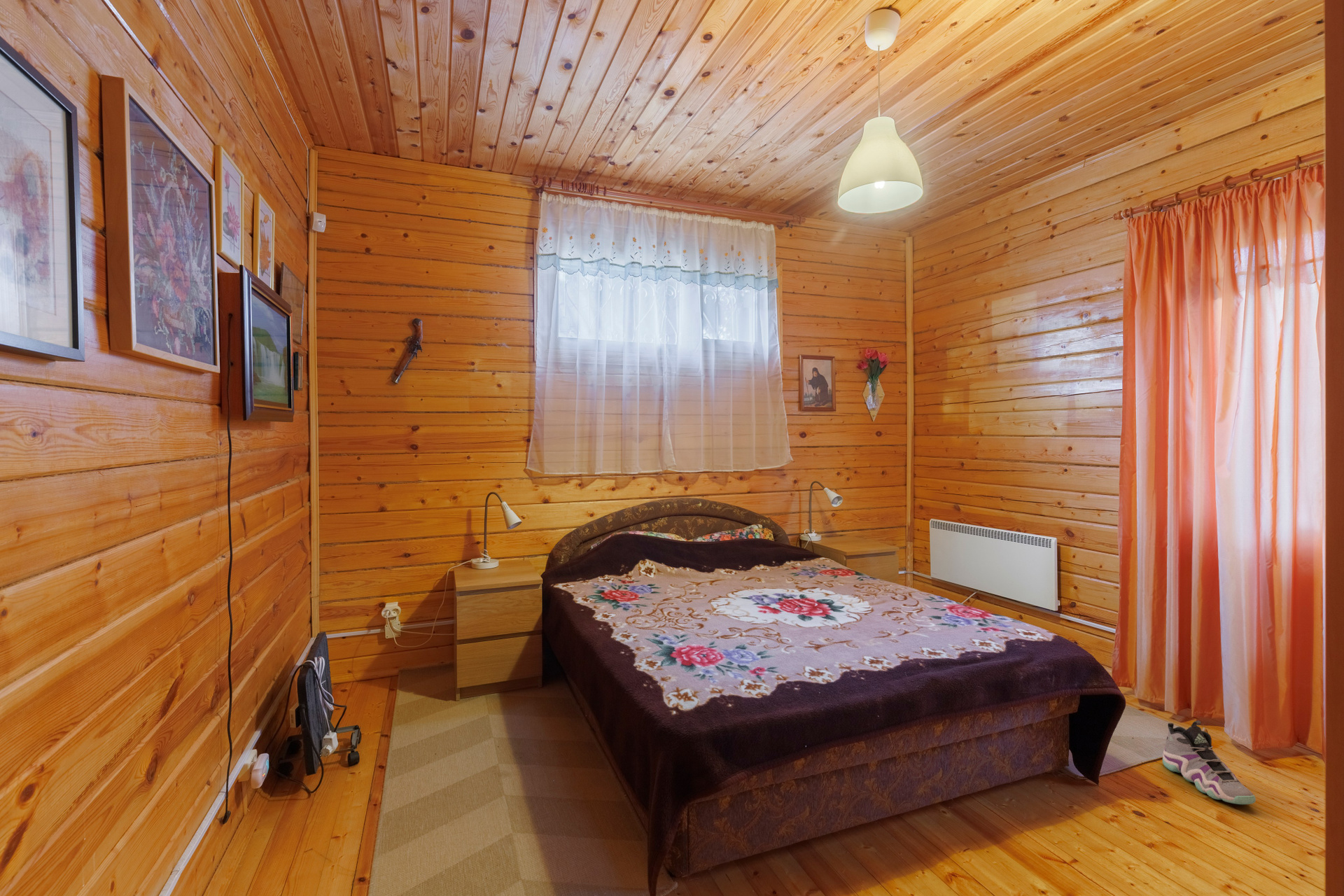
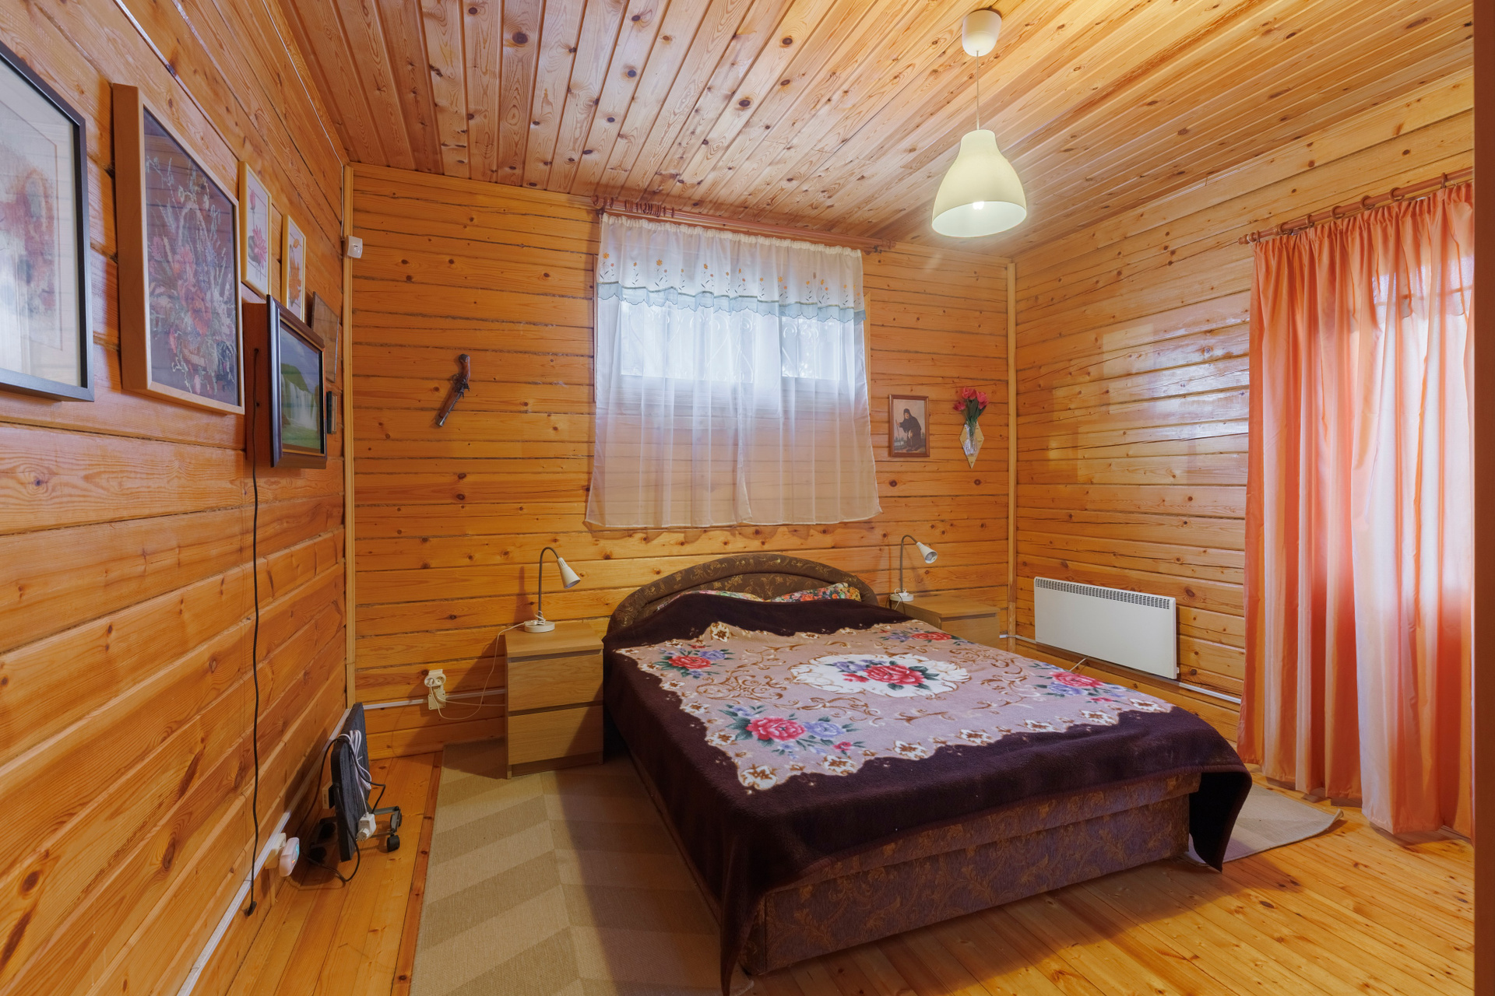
- sneaker [1162,720,1257,805]
